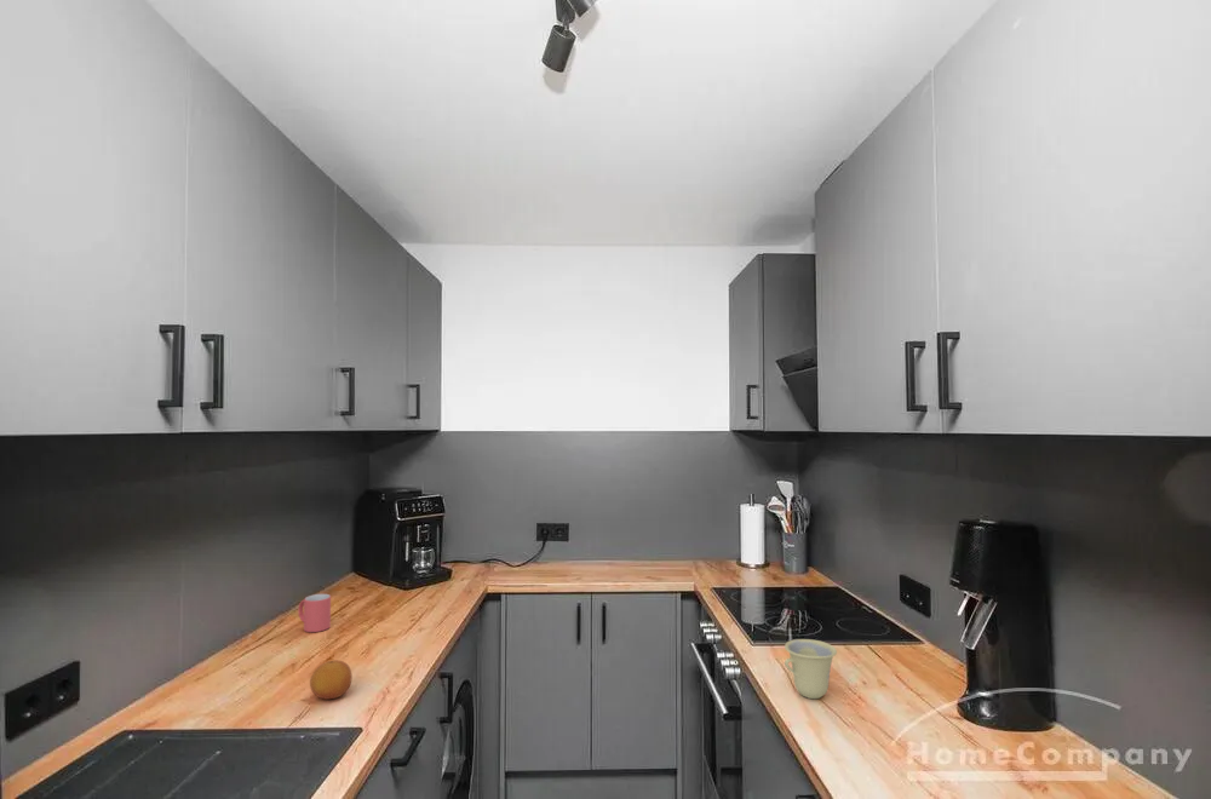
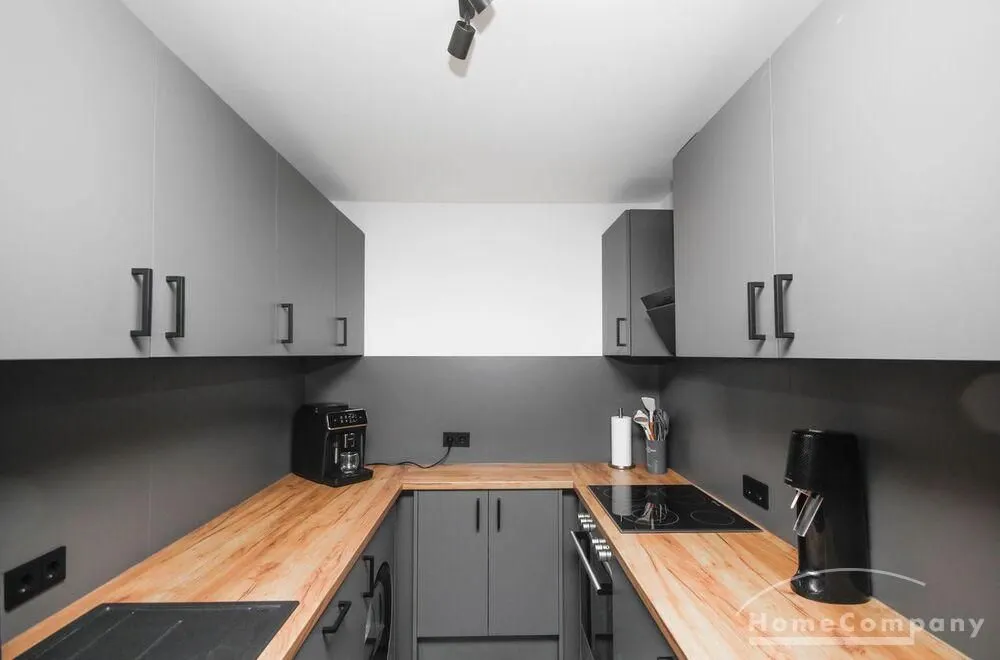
- cup [784,638,838,700]
- fruit [309,659,354,701]
- mug [298,593,332,633]
